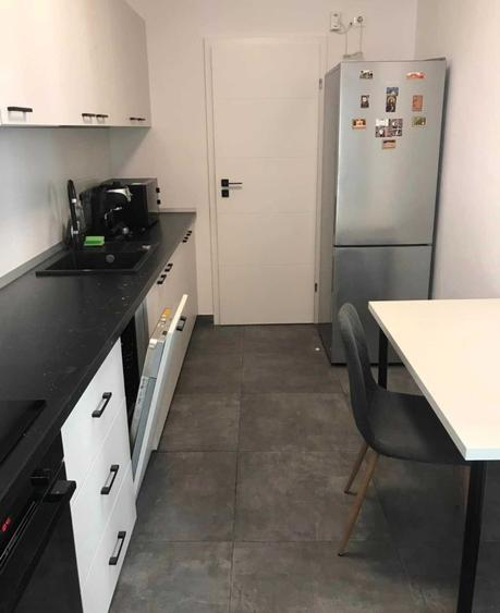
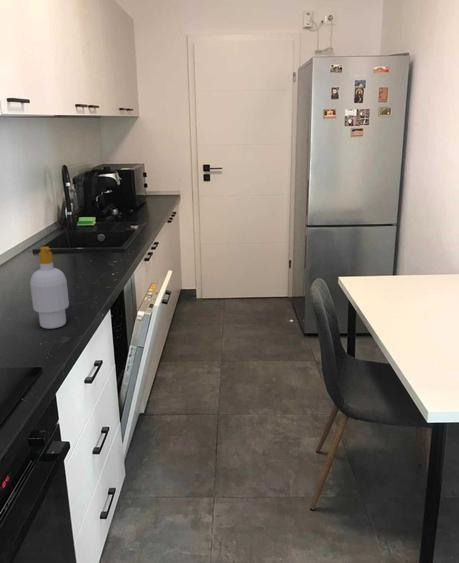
+ soap bottle [29,246,70,330]
